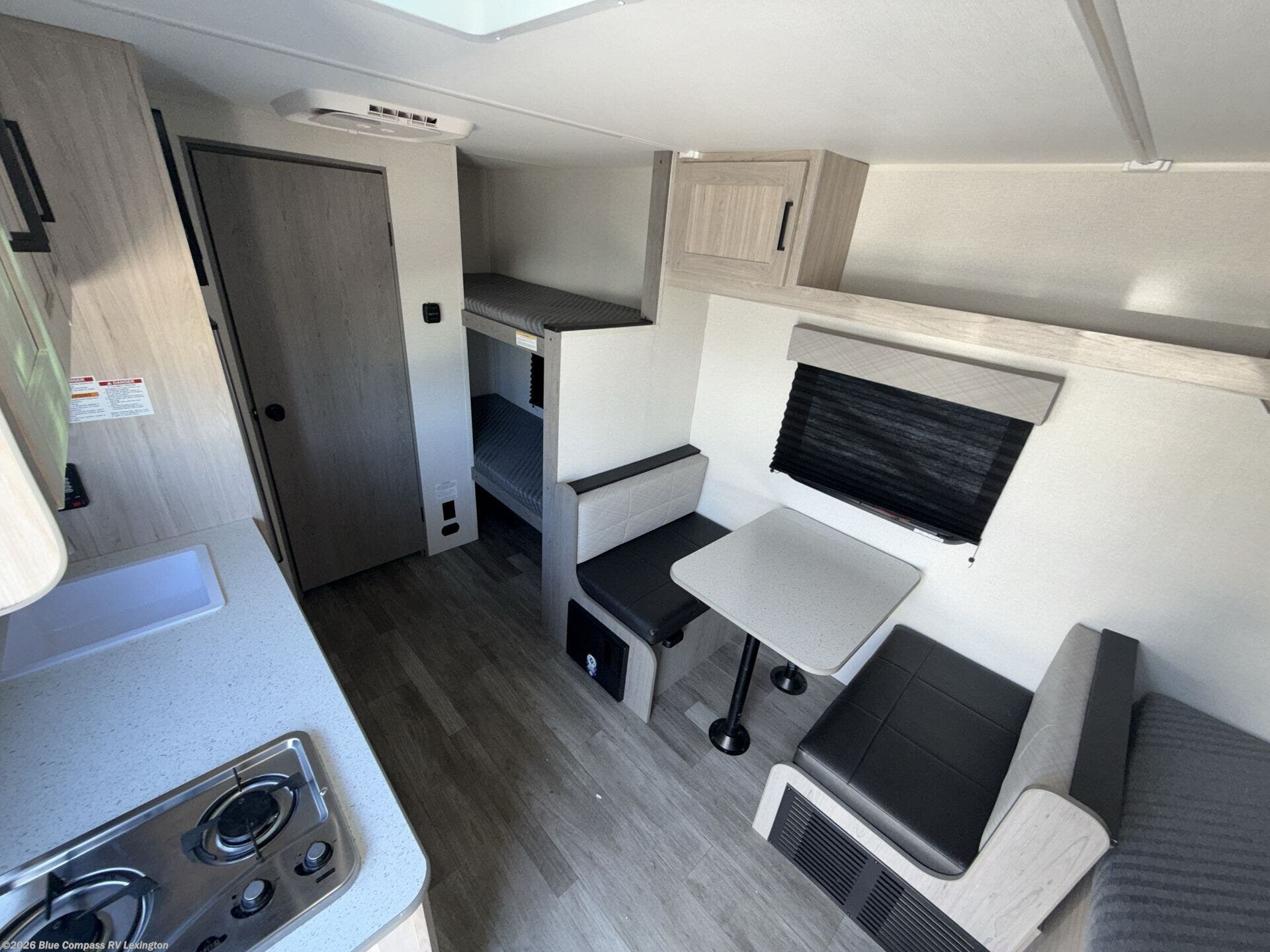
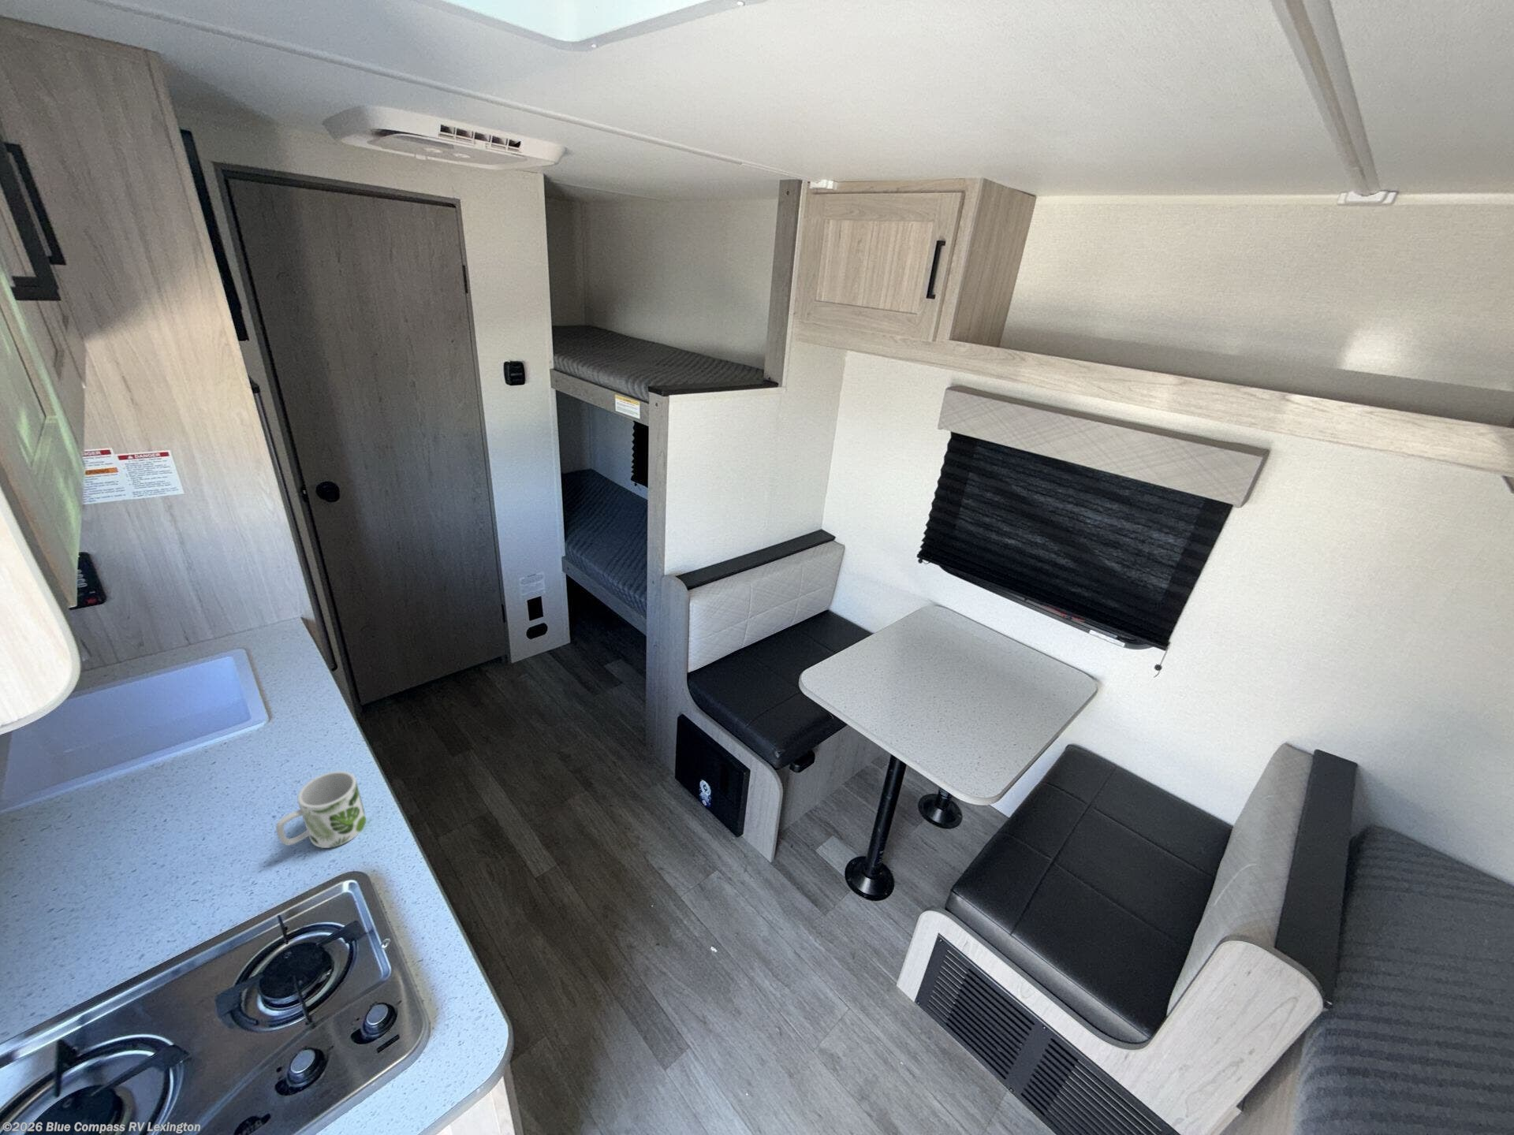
+ mug [275,770,367,849]
